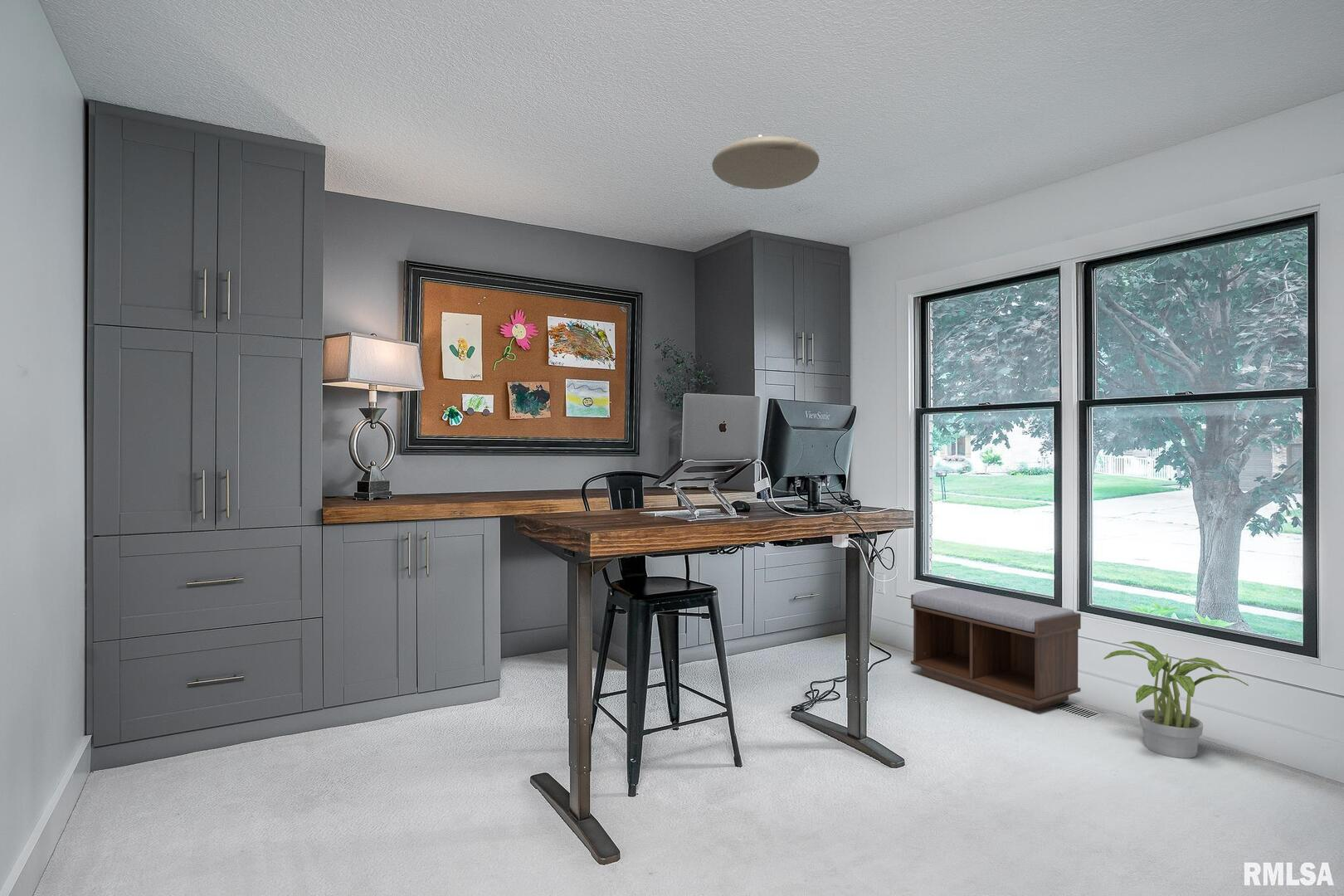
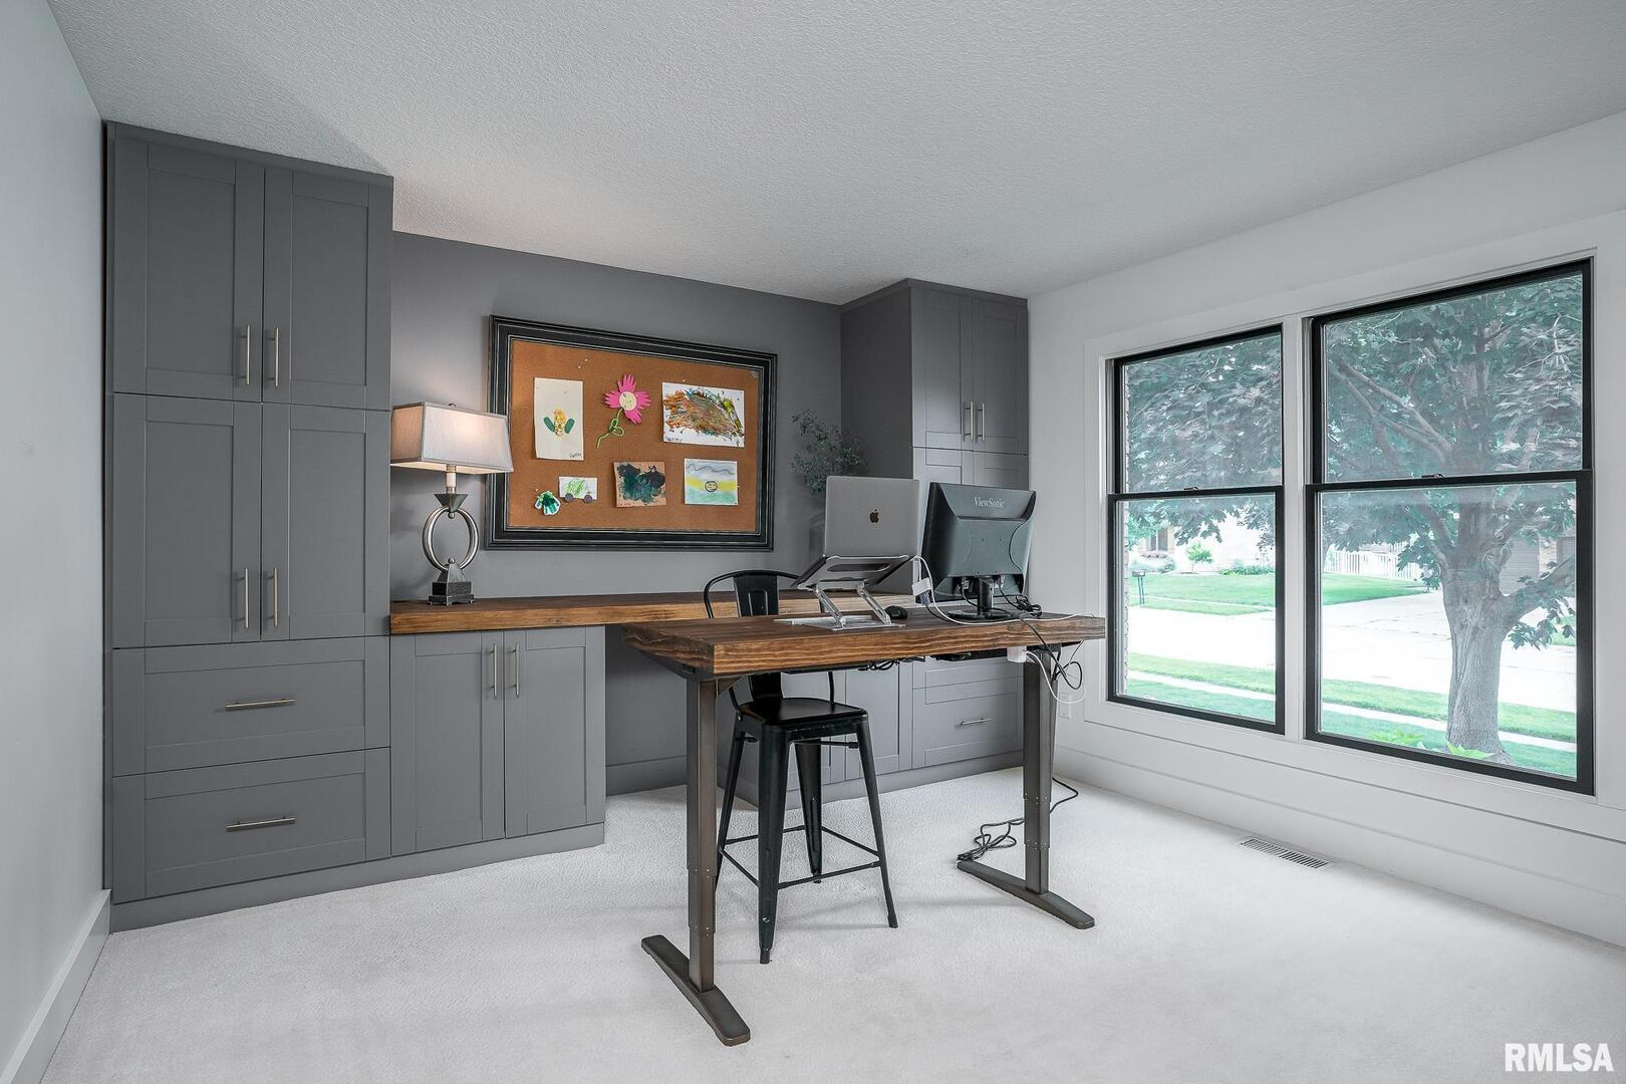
- ceiling light [711,134,821,190]
- potted plant [1103,640,1249,759]
- bench [910,587,1082,712]
